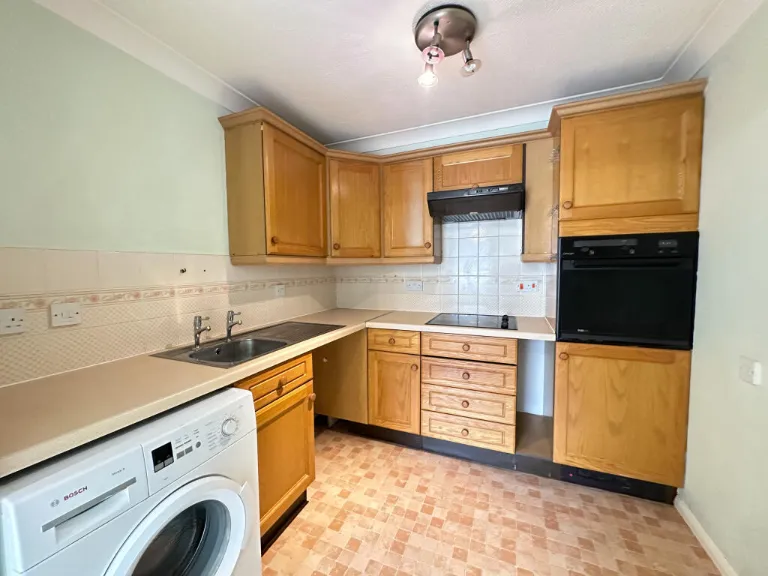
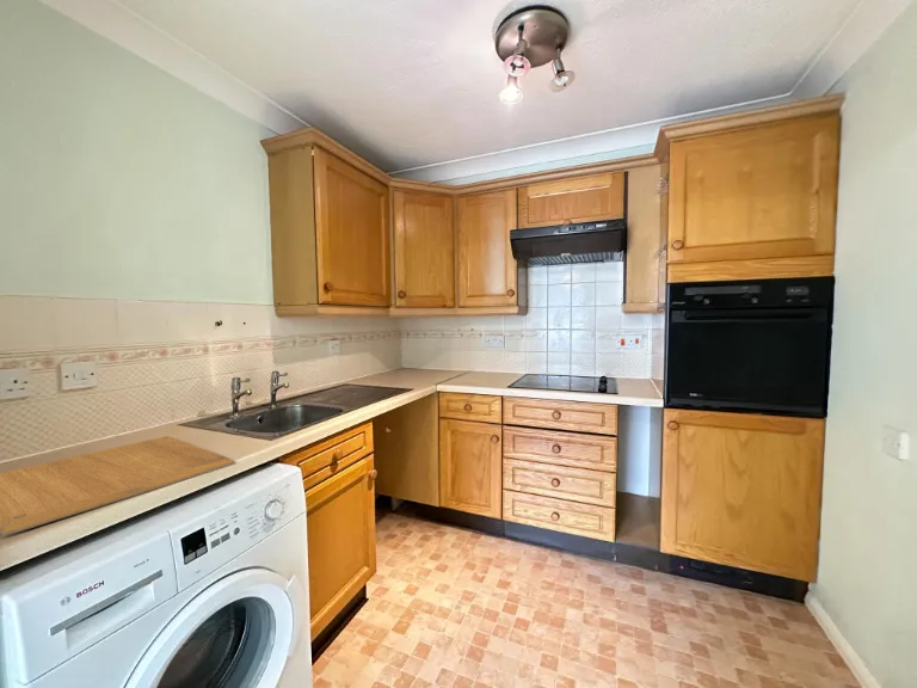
+ chopping board [0,435,236,538]
